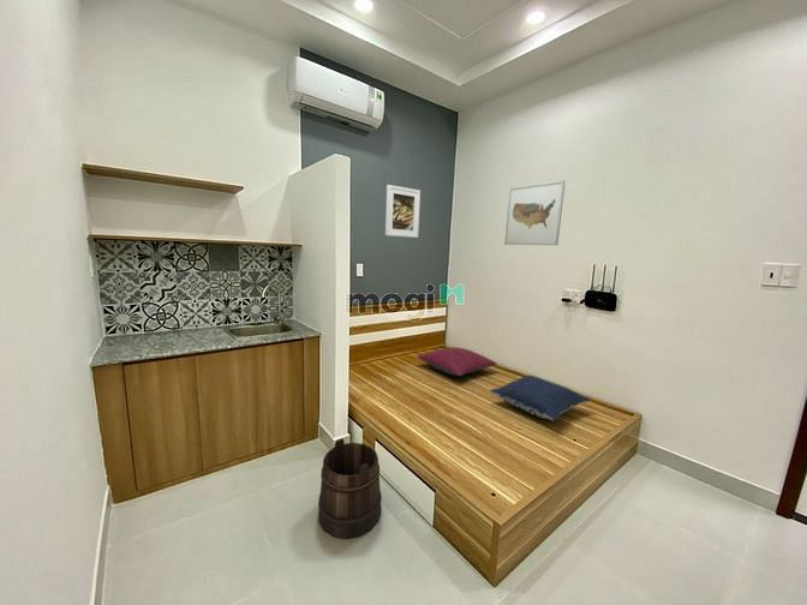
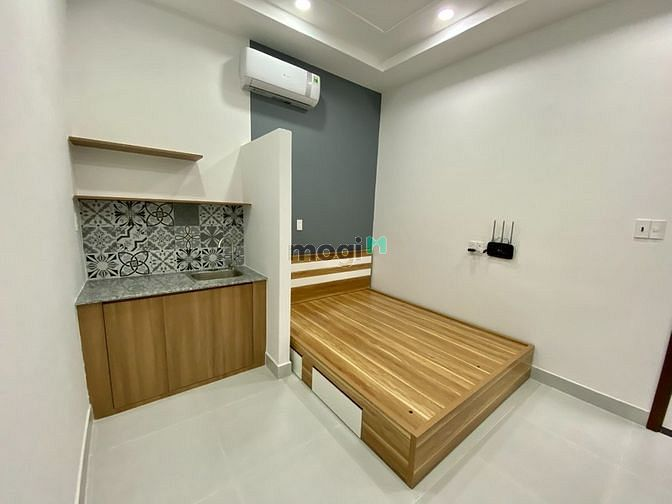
- pillow [489,375,591,421]
- wall art [503,179,566,246]
- bucket [317,437,383,540]
- pillow [416,346,498,377]
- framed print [384,184,422,239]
